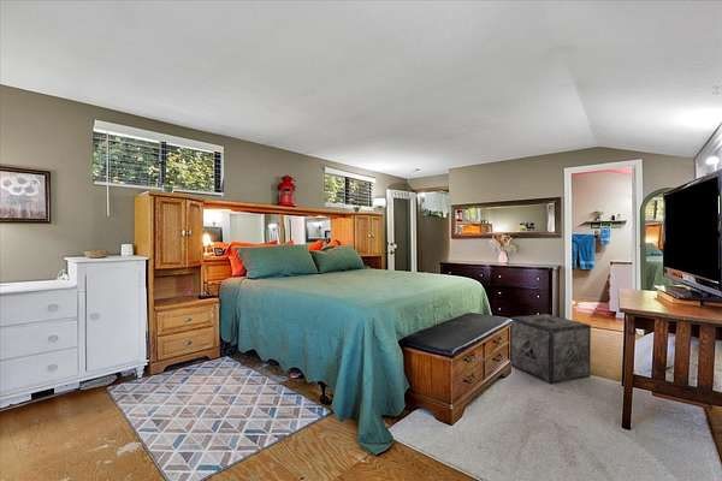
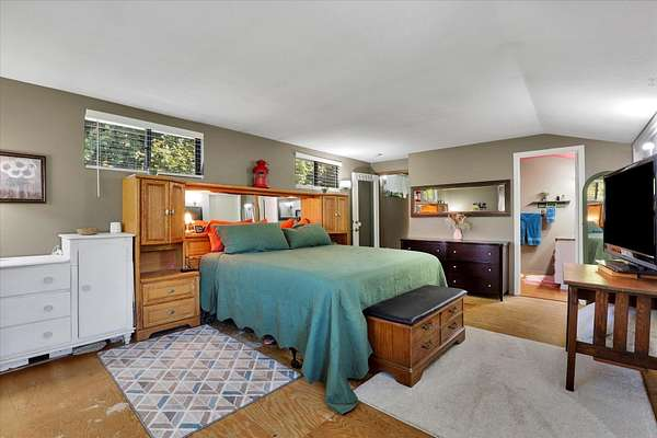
- storage crate [509,313,592,386]
